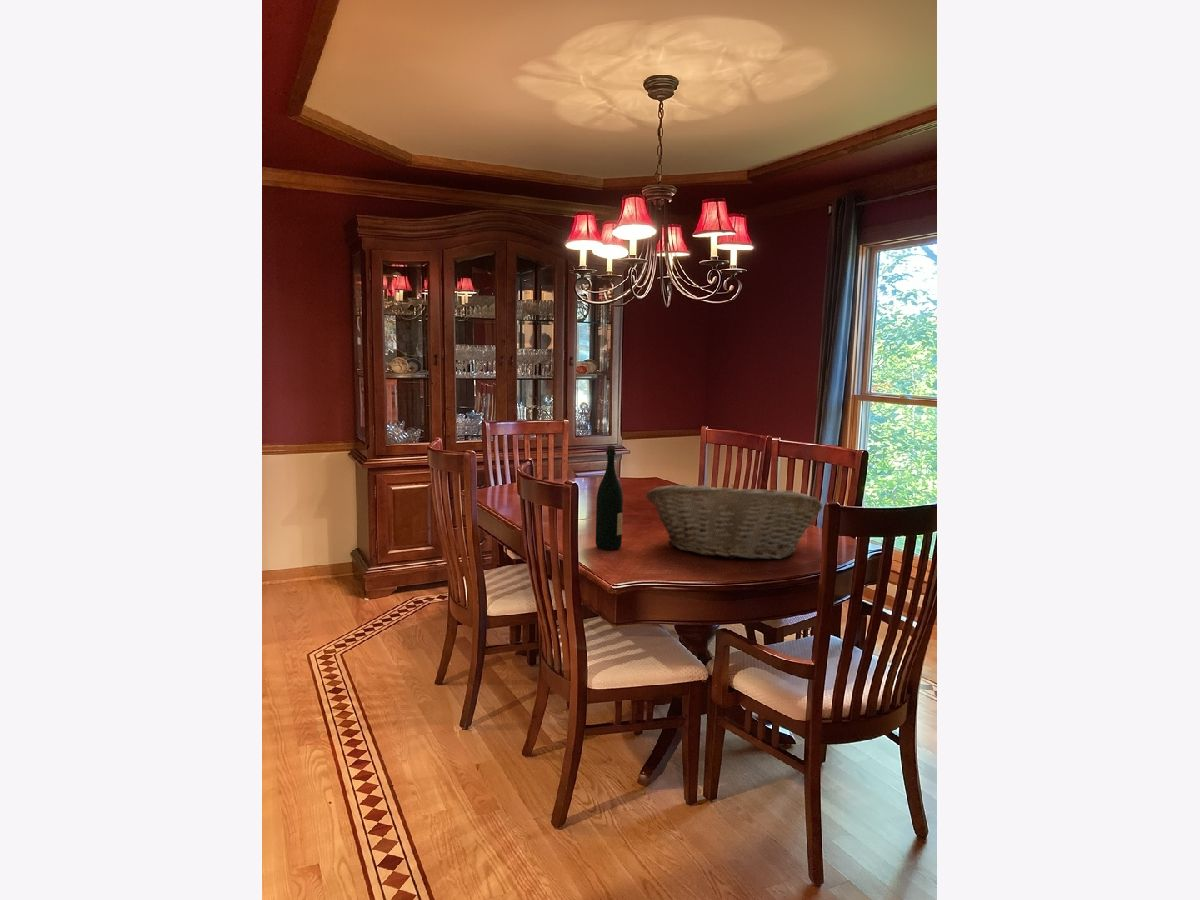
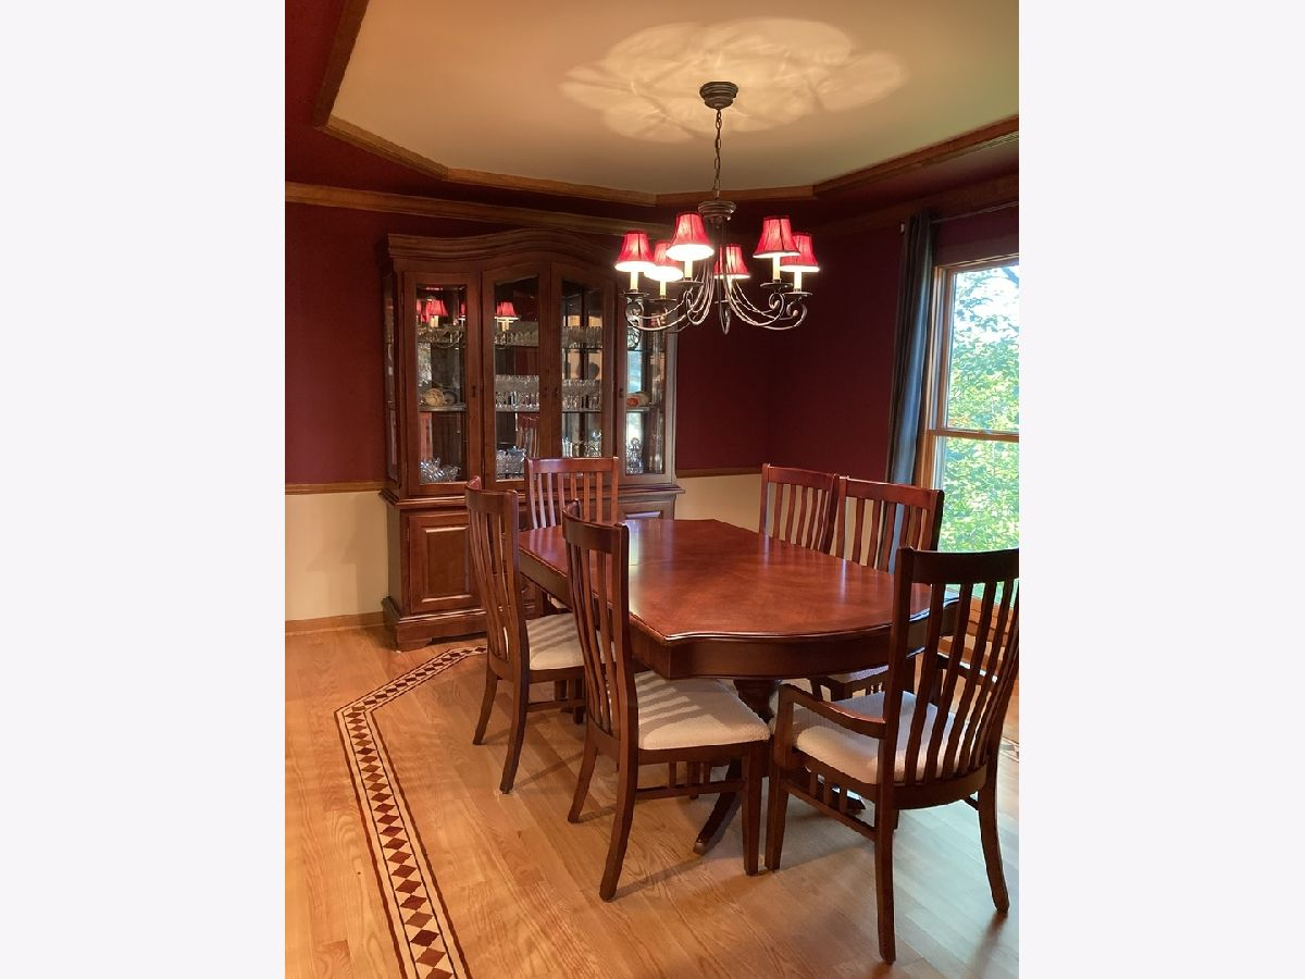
- fruit basket [645,484,823,560]
- wine bottle [595,444,624,551]
